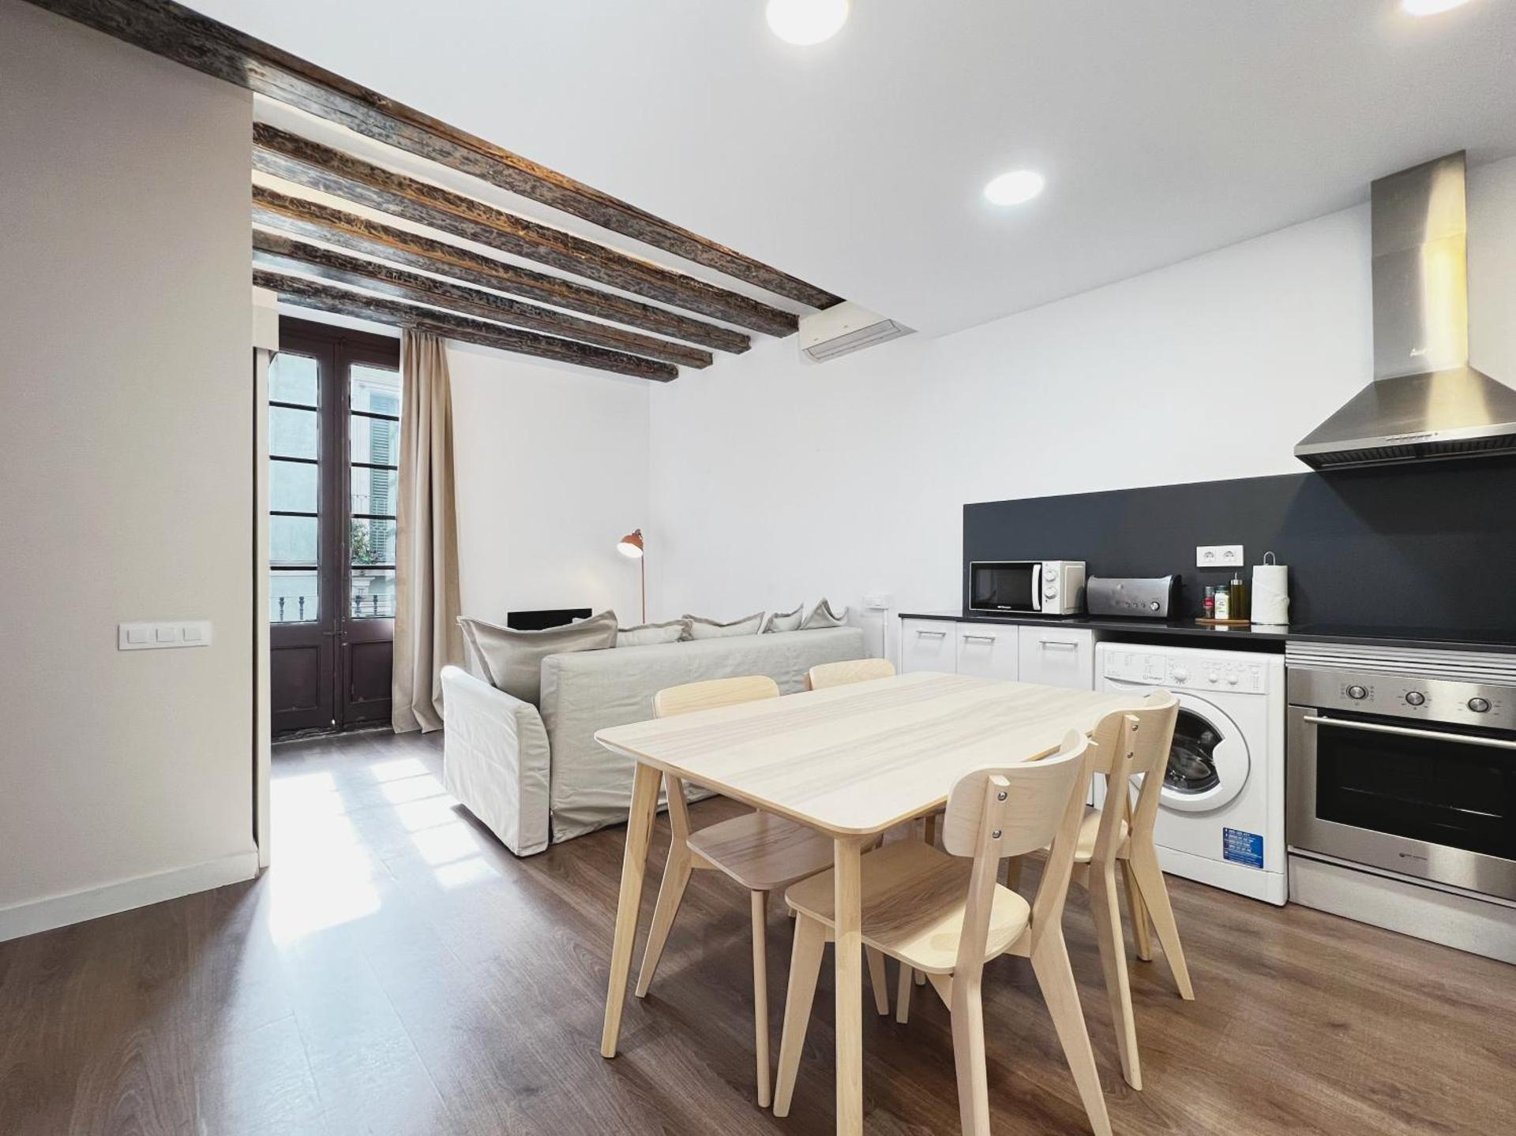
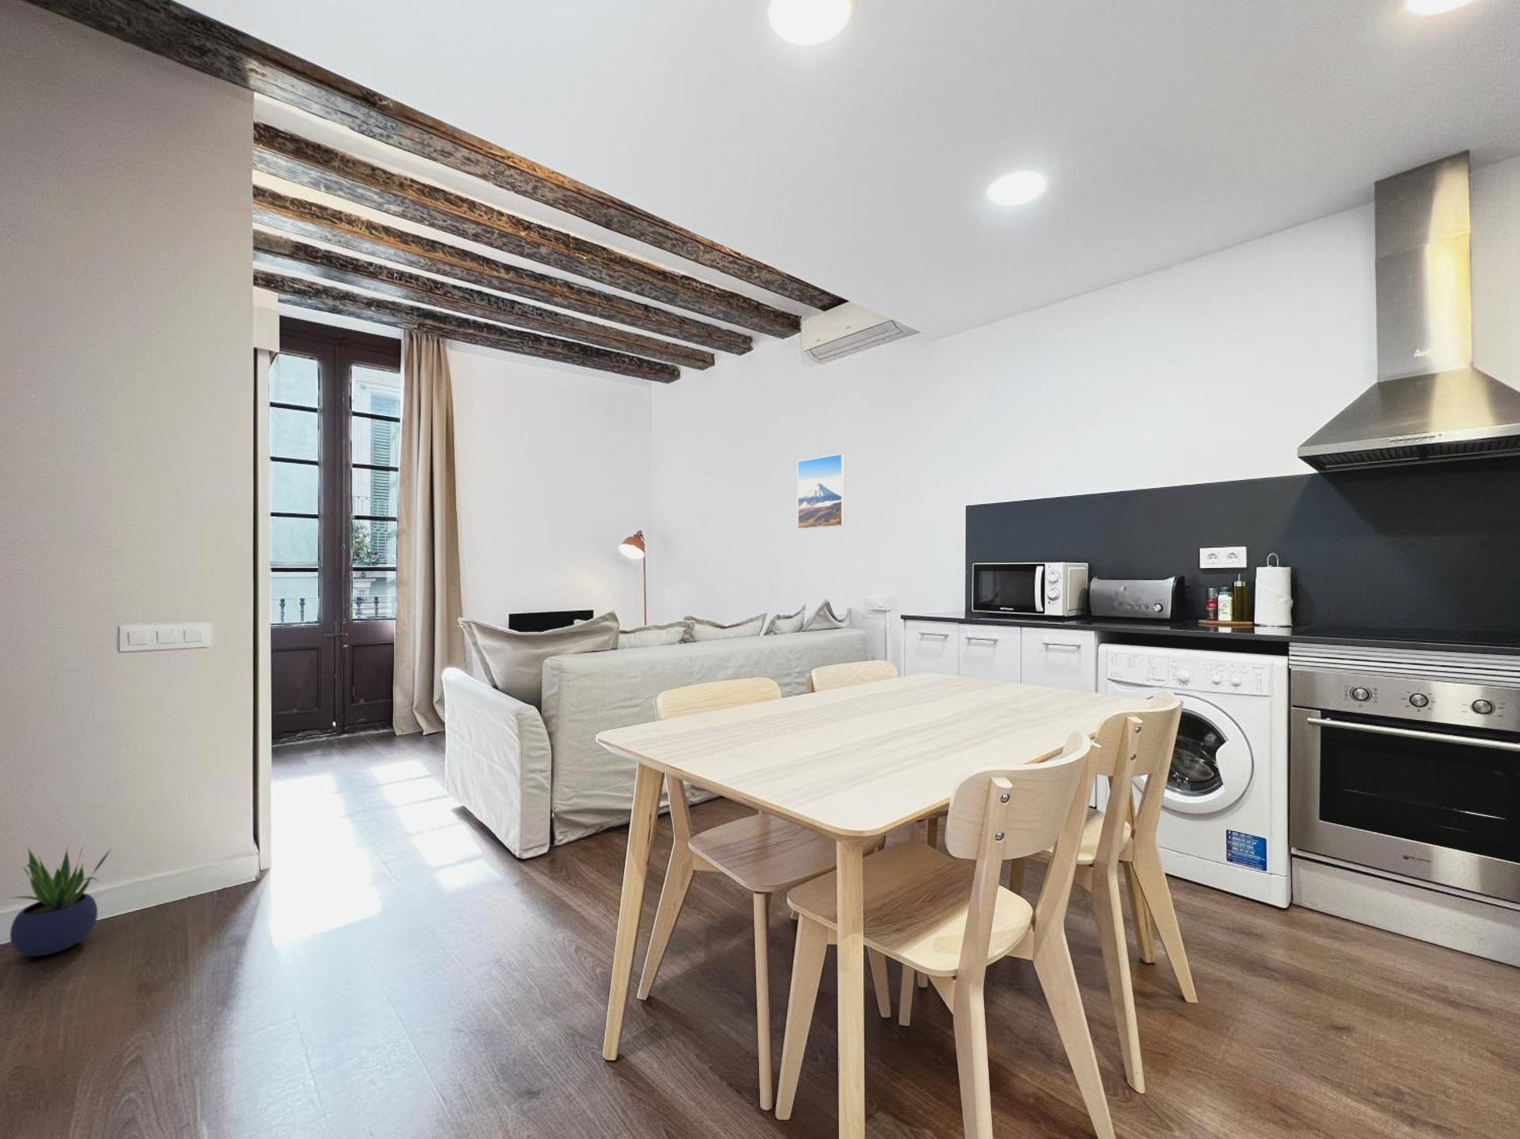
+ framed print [797,453,845,530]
+ potted plant [7,845,114,957]
